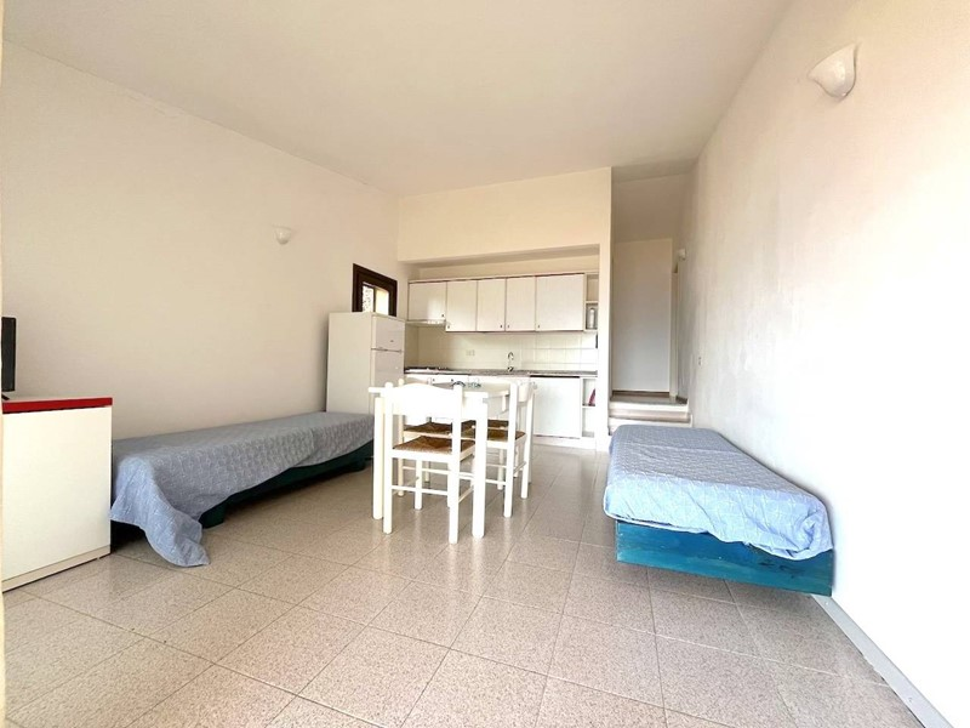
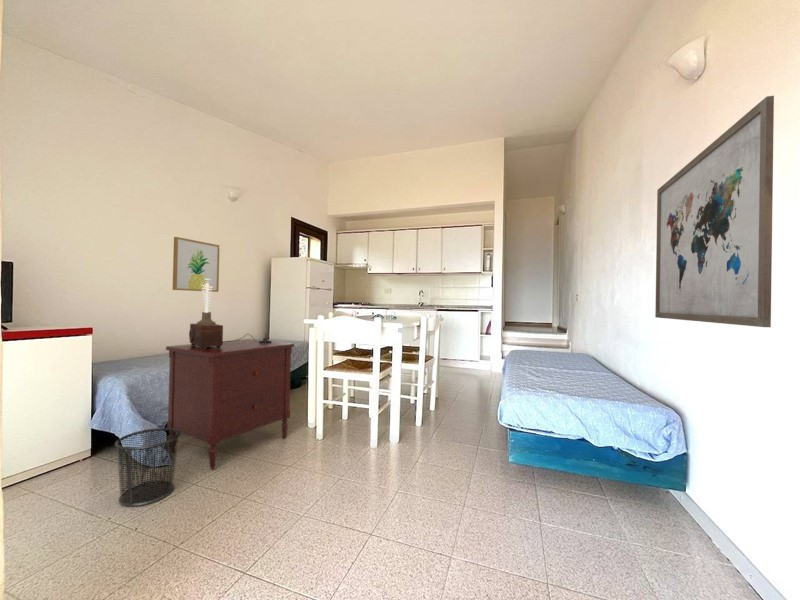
+ table lamp [188,279,272,349]
+ dresser [165,338,295,470]
+ waste bin [114,427,181,507]
+ wall art [172,236,221,293]
+ wall art [654,95,775,328]
